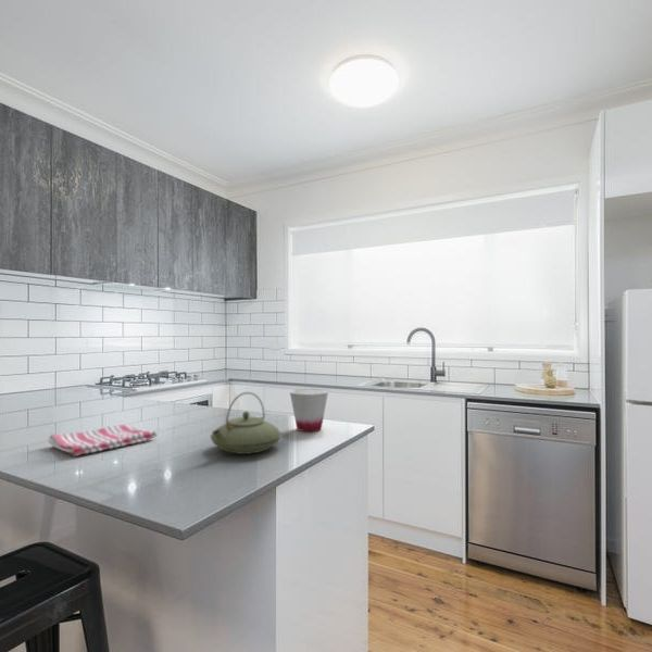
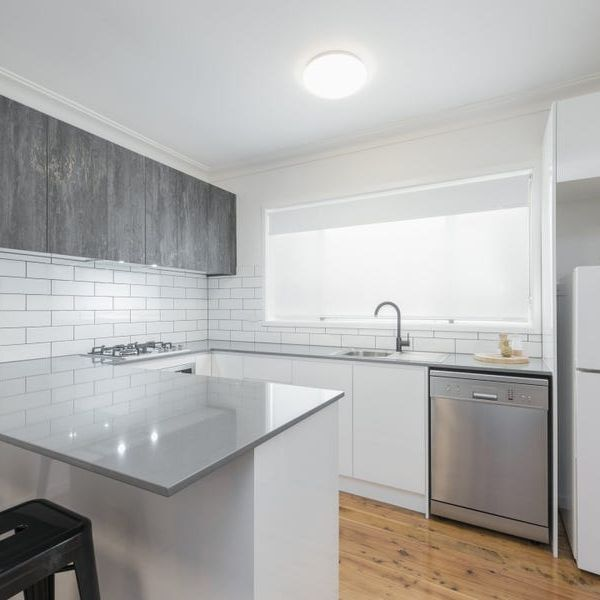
- teapot [210,391,283,455]
- cup [289,388,329,432]
- dish towel [48,424,159,457]
